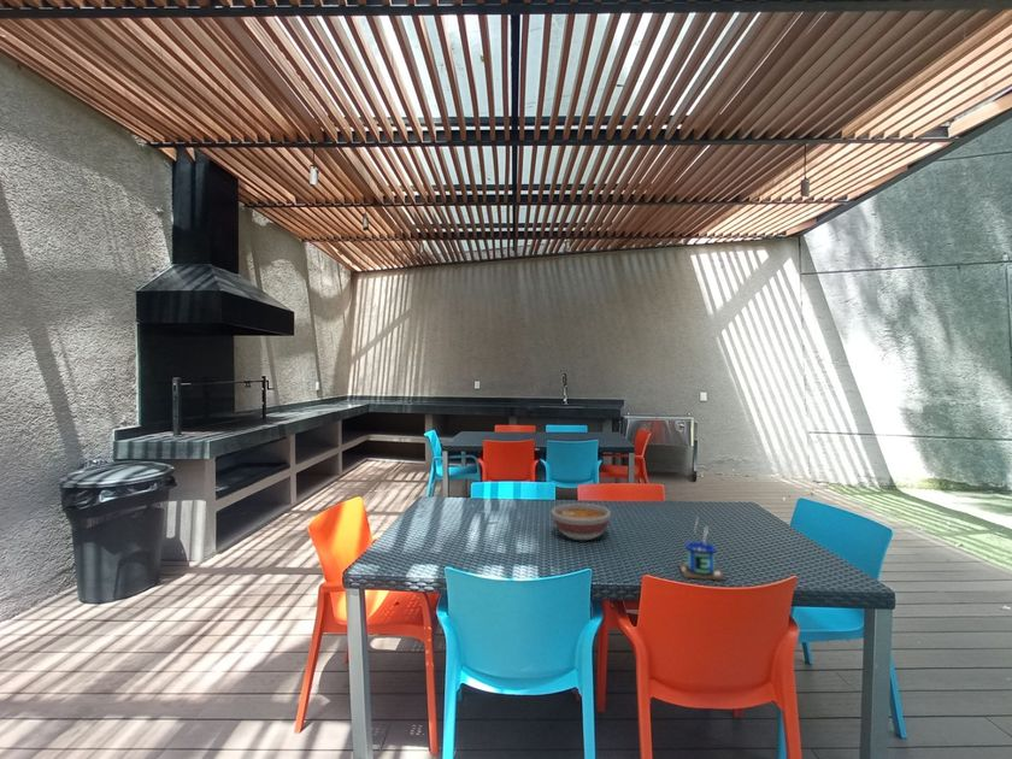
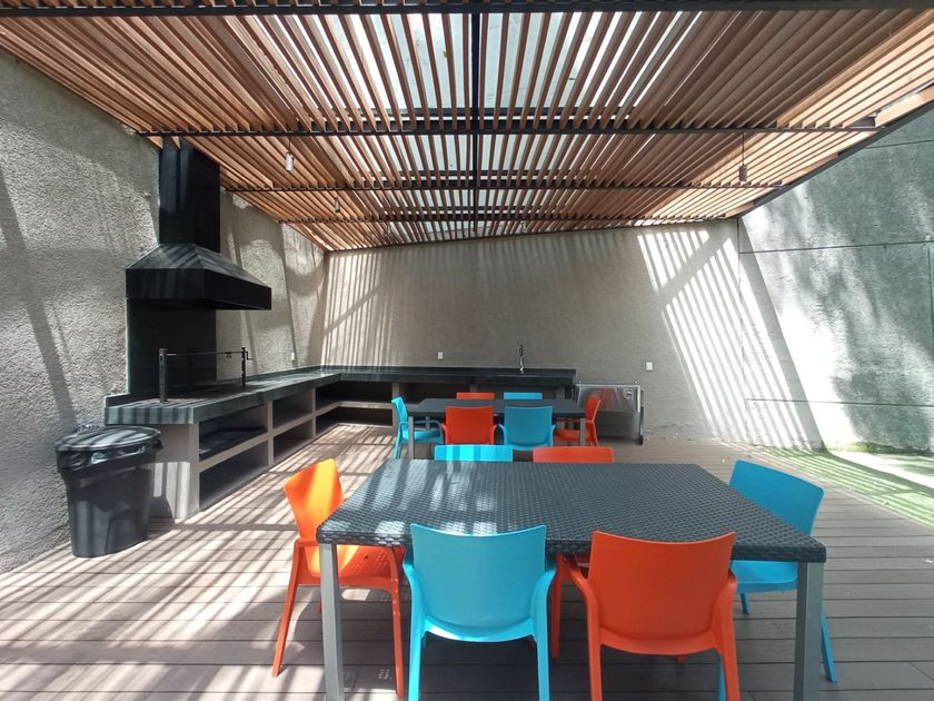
- bowl [551,502,612,541]
- mug [677,514,726,582]
